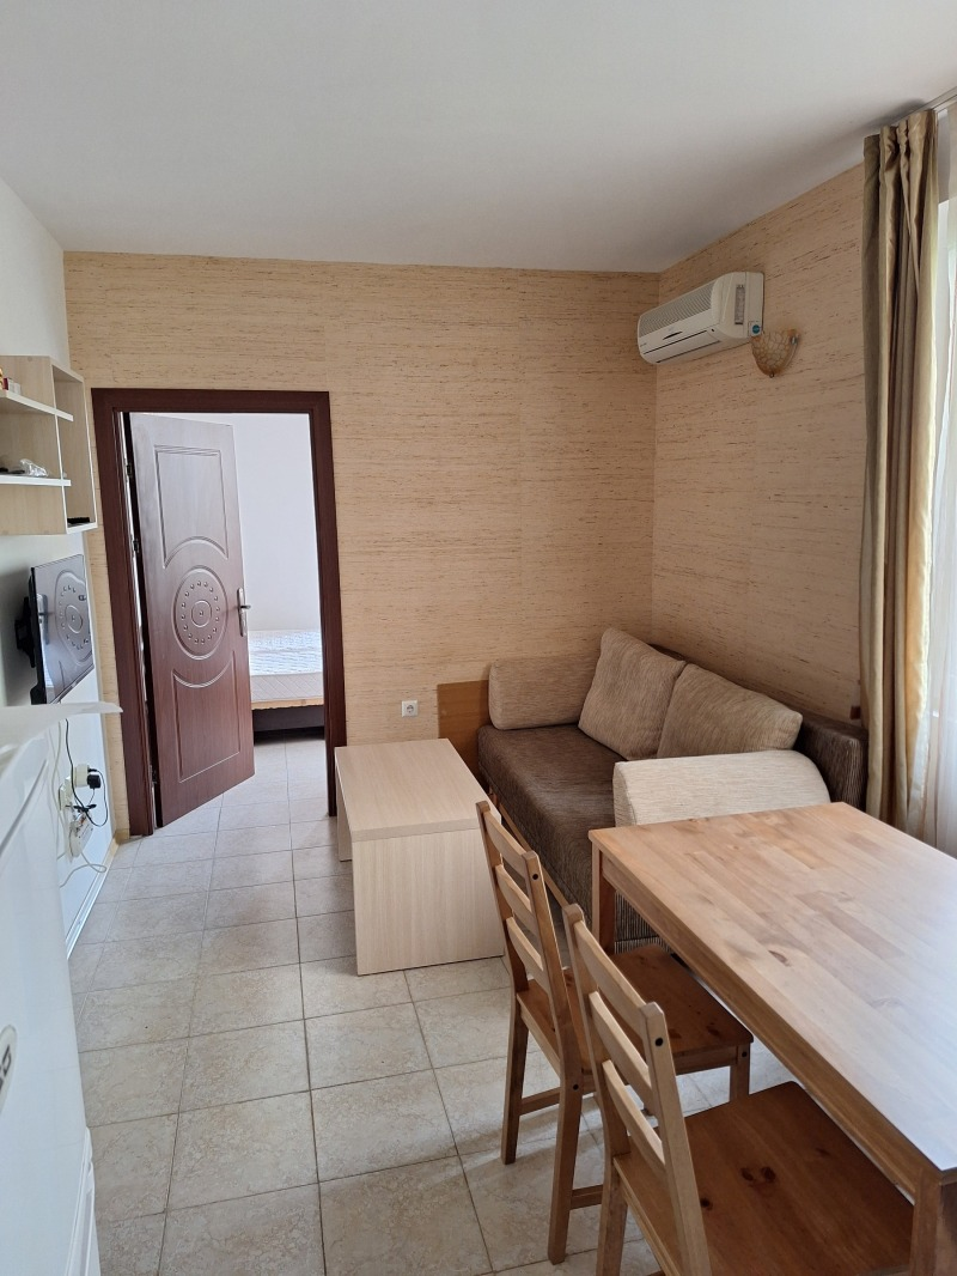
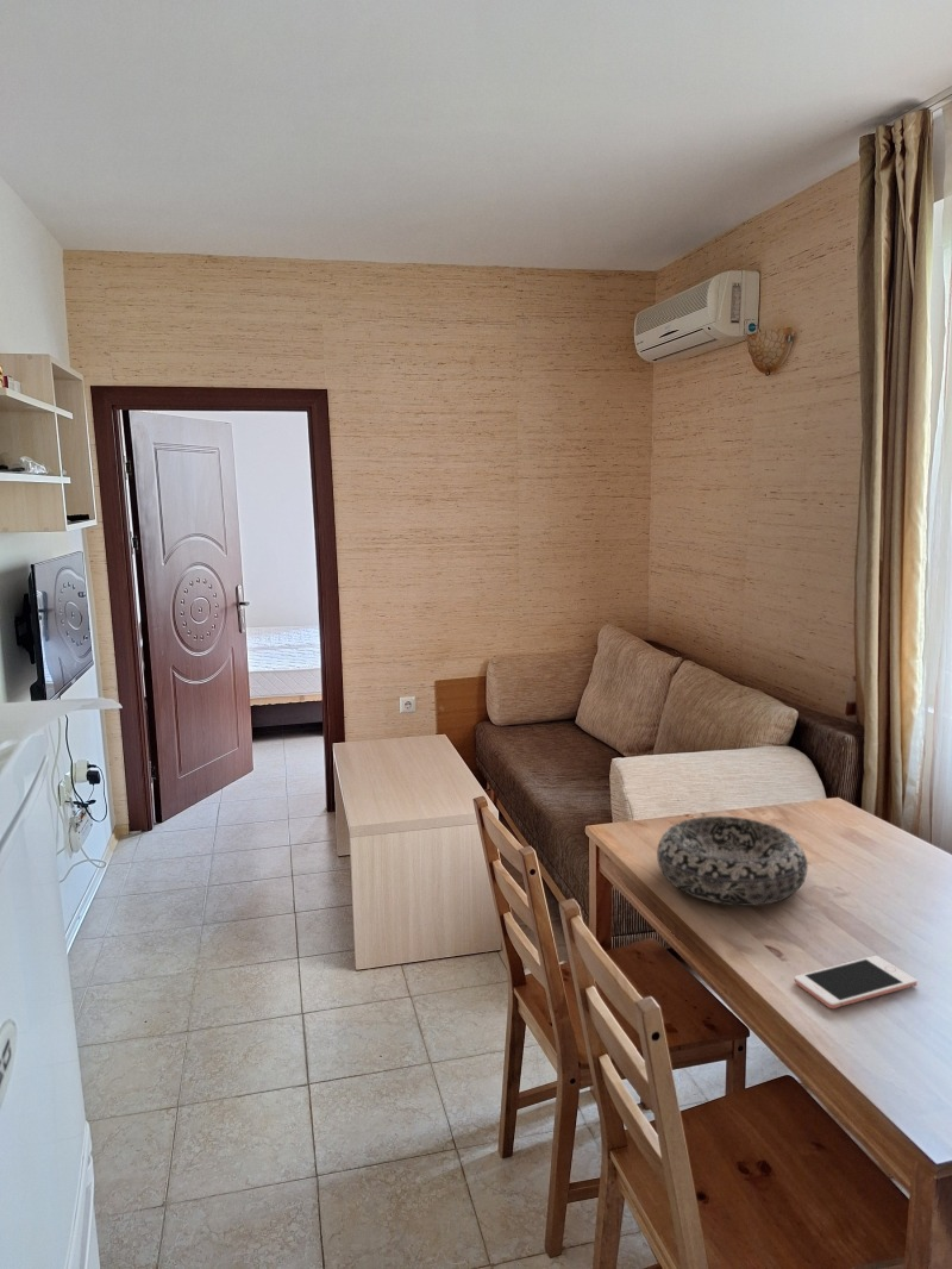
+ decorative bowl [656,815,809,907]
+ cell phone [794,955,919,1009]
